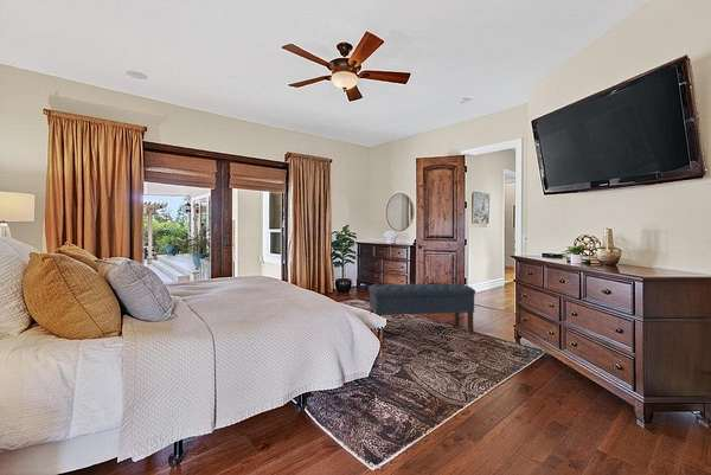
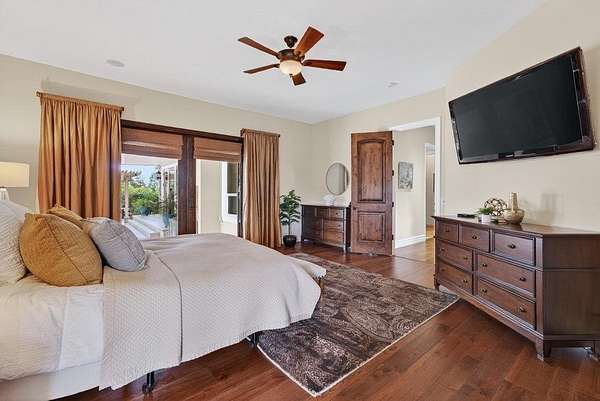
- bench [367,282,476,335]
